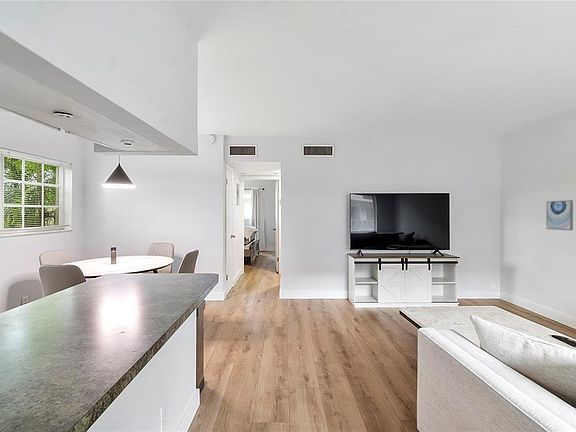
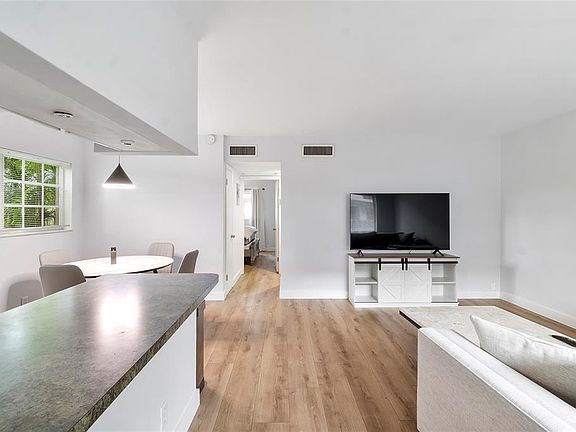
- wall art [545,199,574,231]
